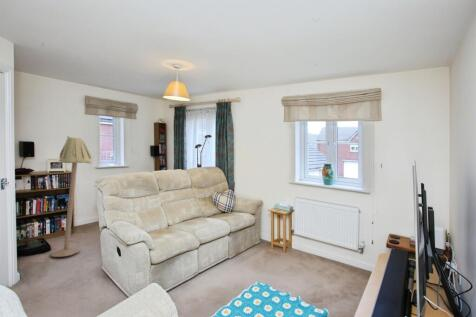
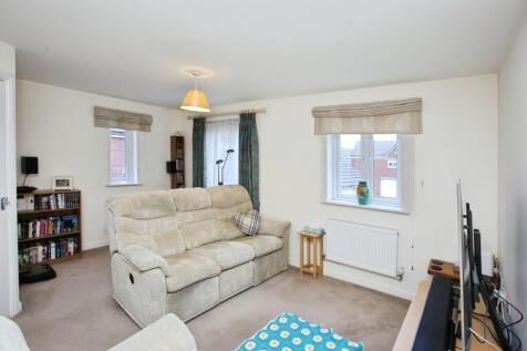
- floor lamp [50,135,93,258]
